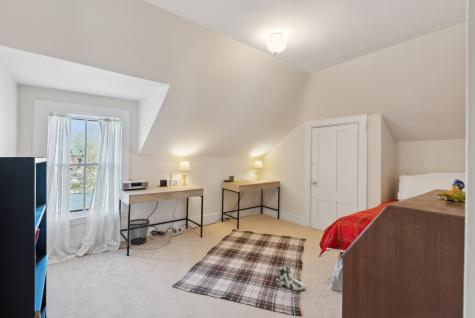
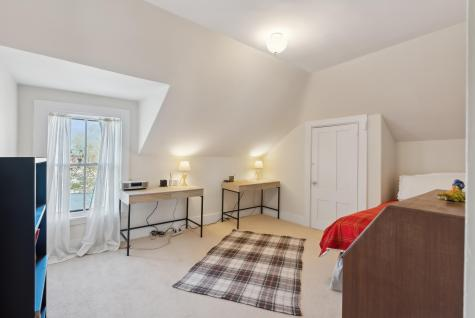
- sneaker [275,265,307,291]
- wastebasket [129,218,151,245]
